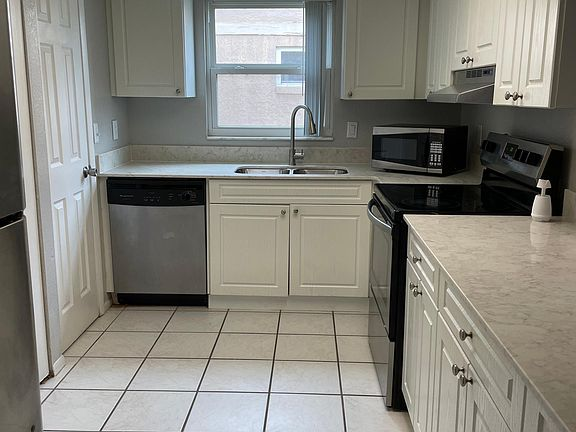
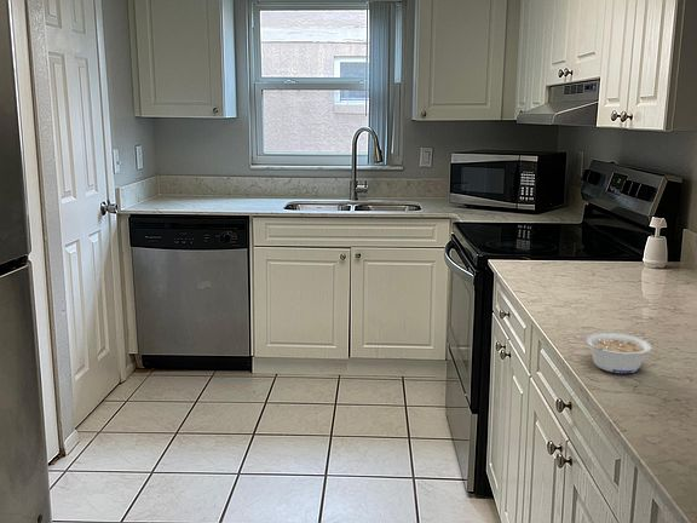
+ legume [586,332,652,374]
